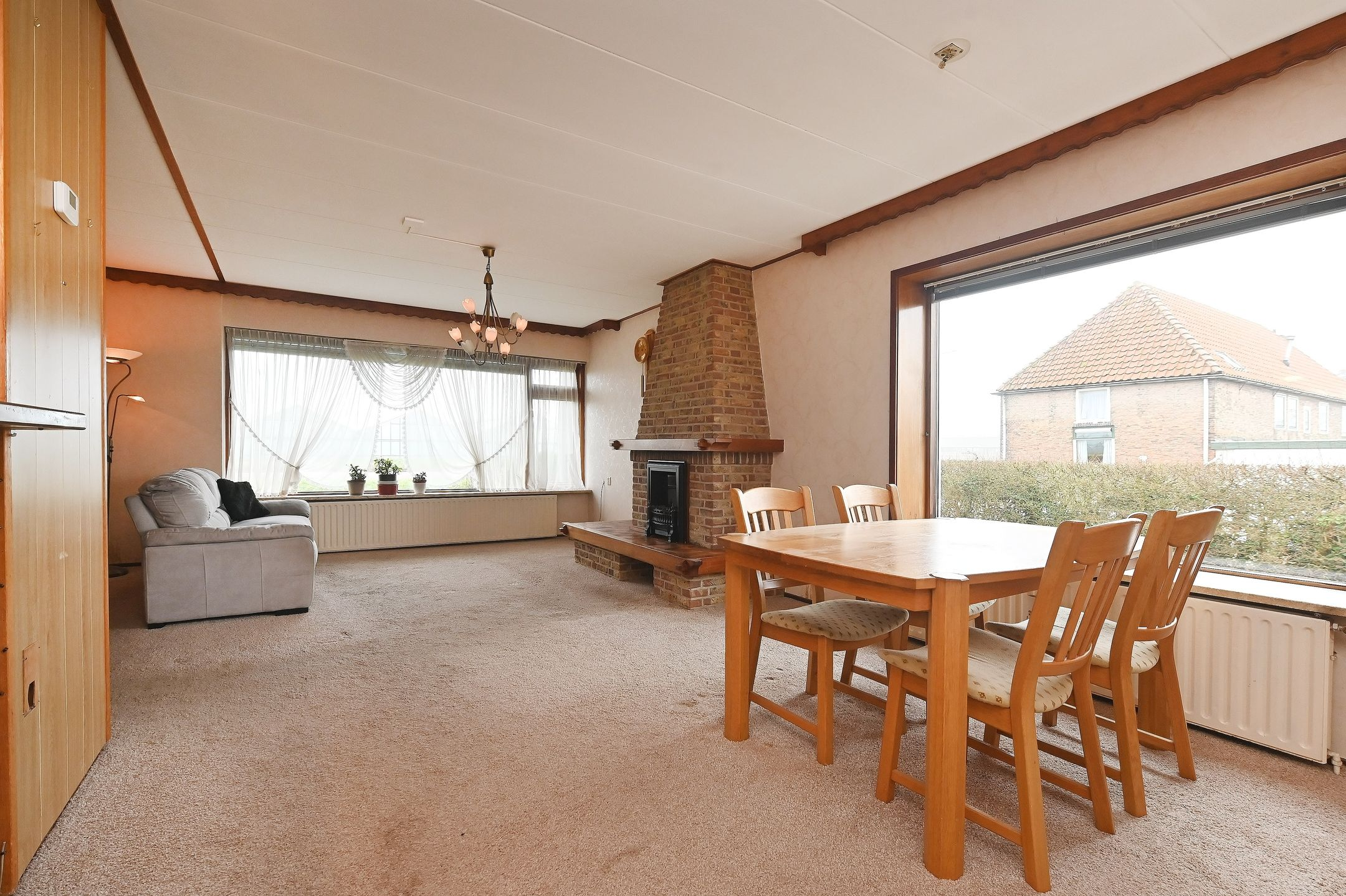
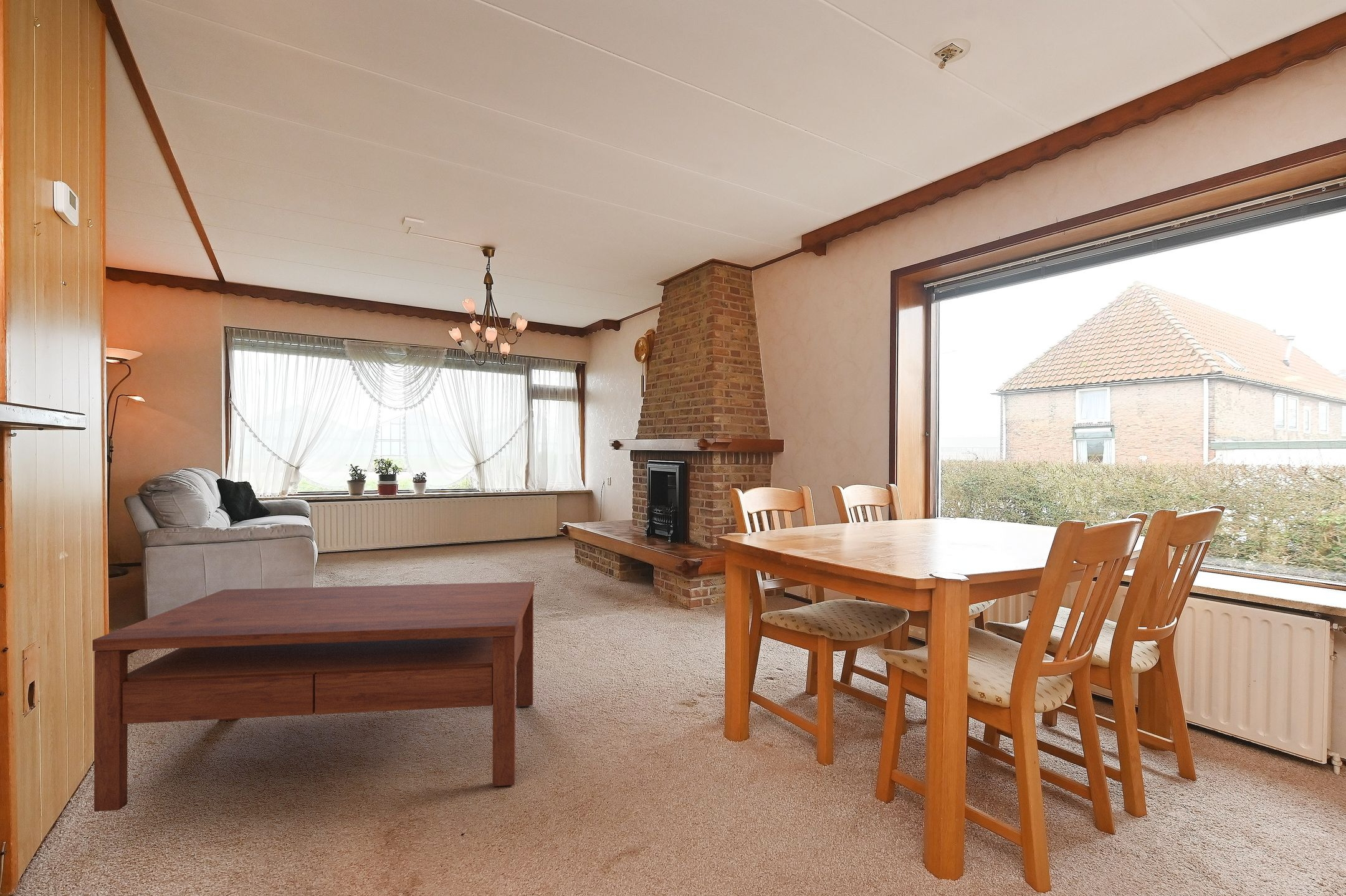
+ coffee table [92,581,535,812]
